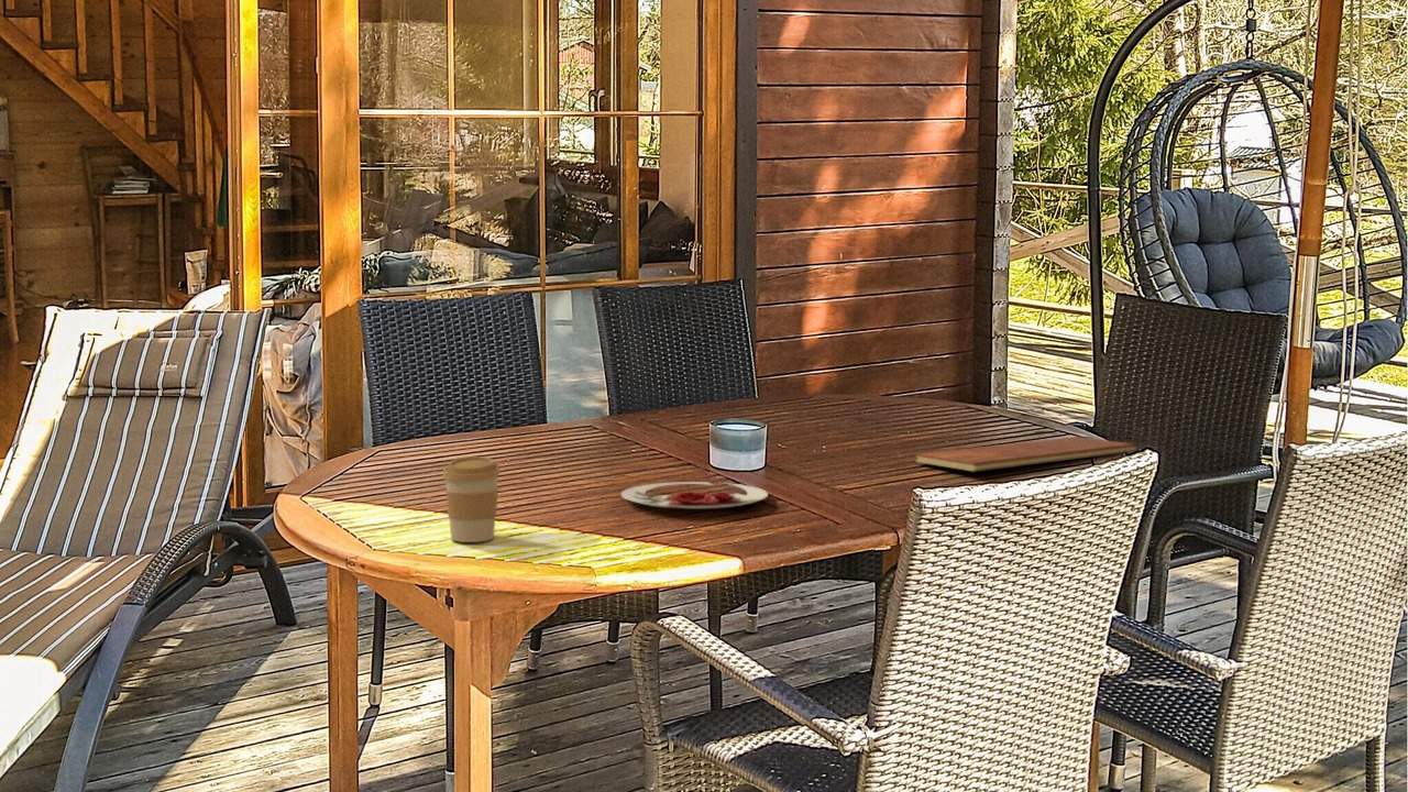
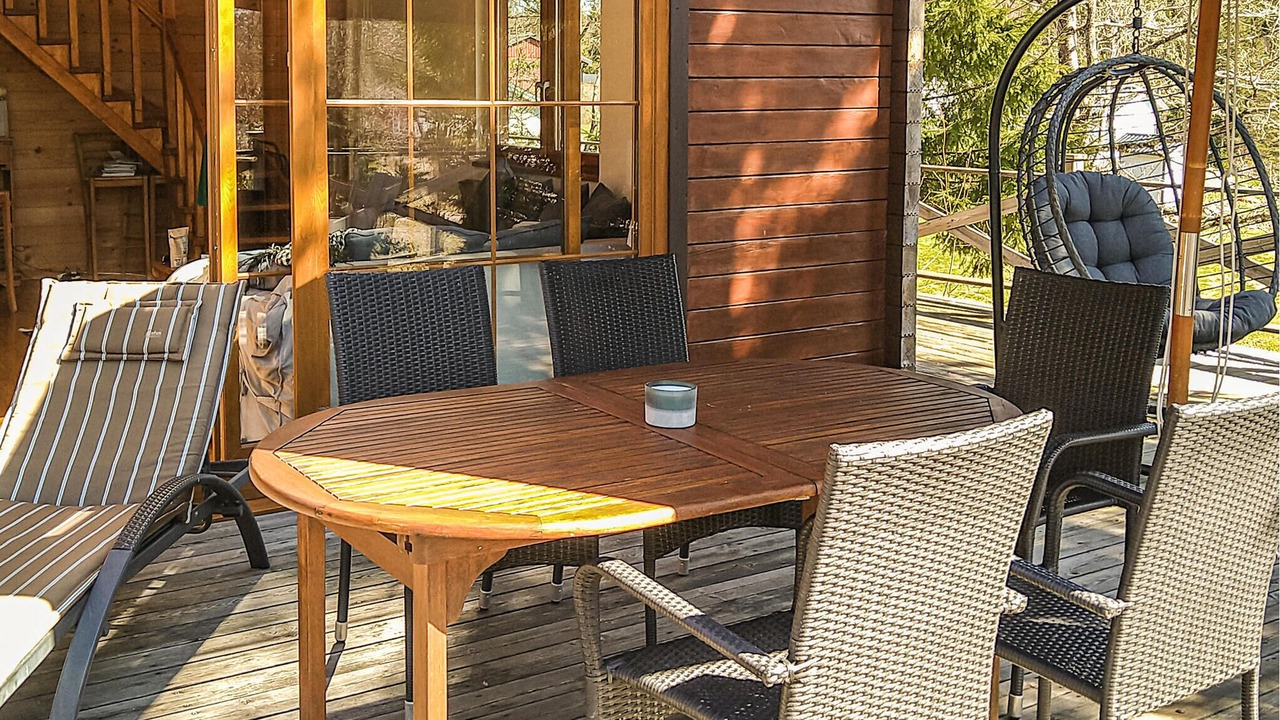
- plate [620,481,769,510]
- coffee cup [441,455,502,543]
- chopping board [915,436,1137,473]
